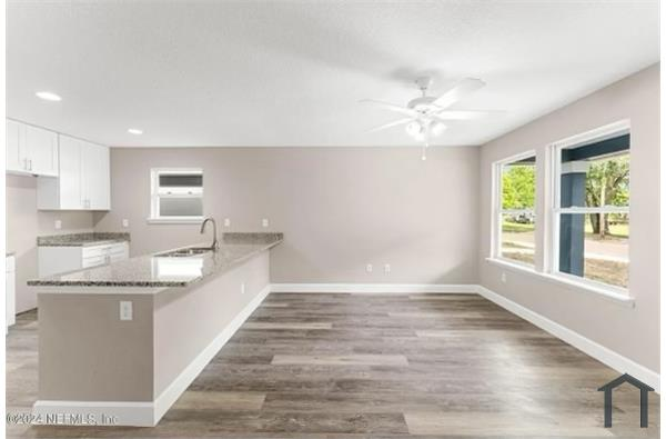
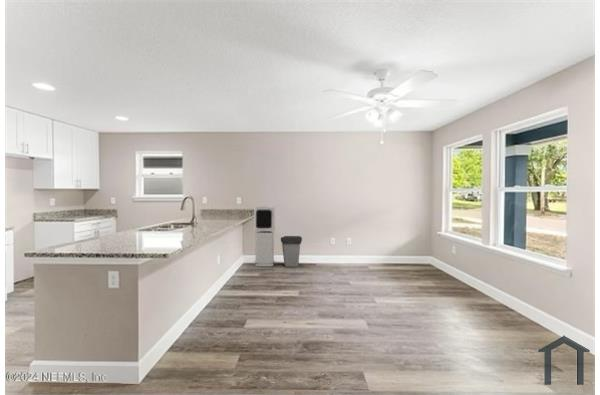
+ air purifier [253,206,276,267]
+ trash can [280,235,303,268]
